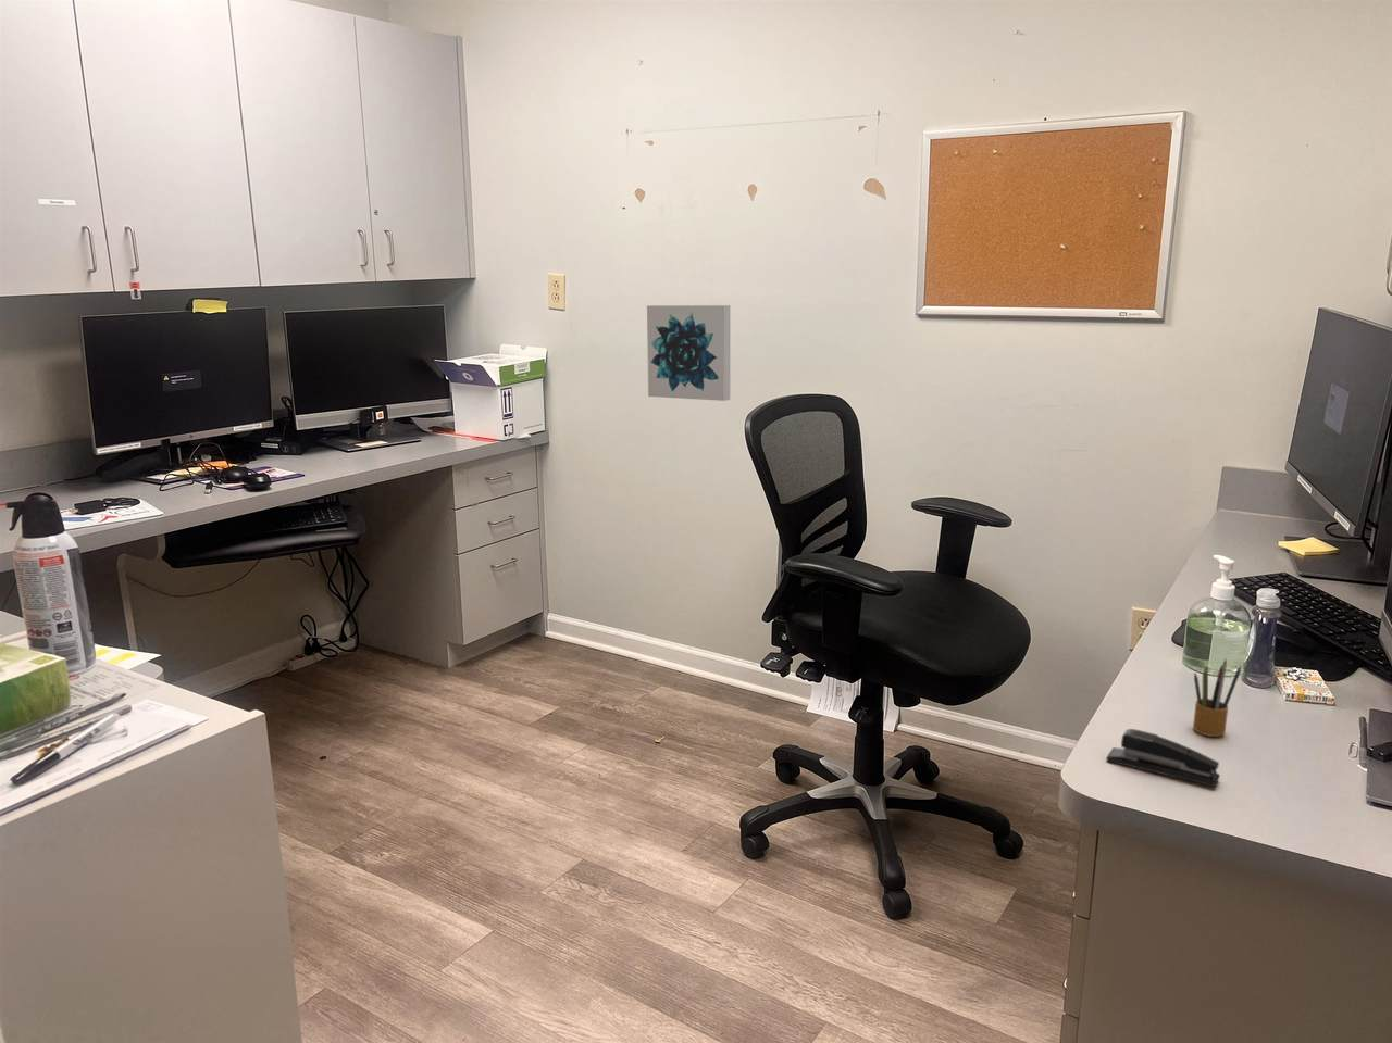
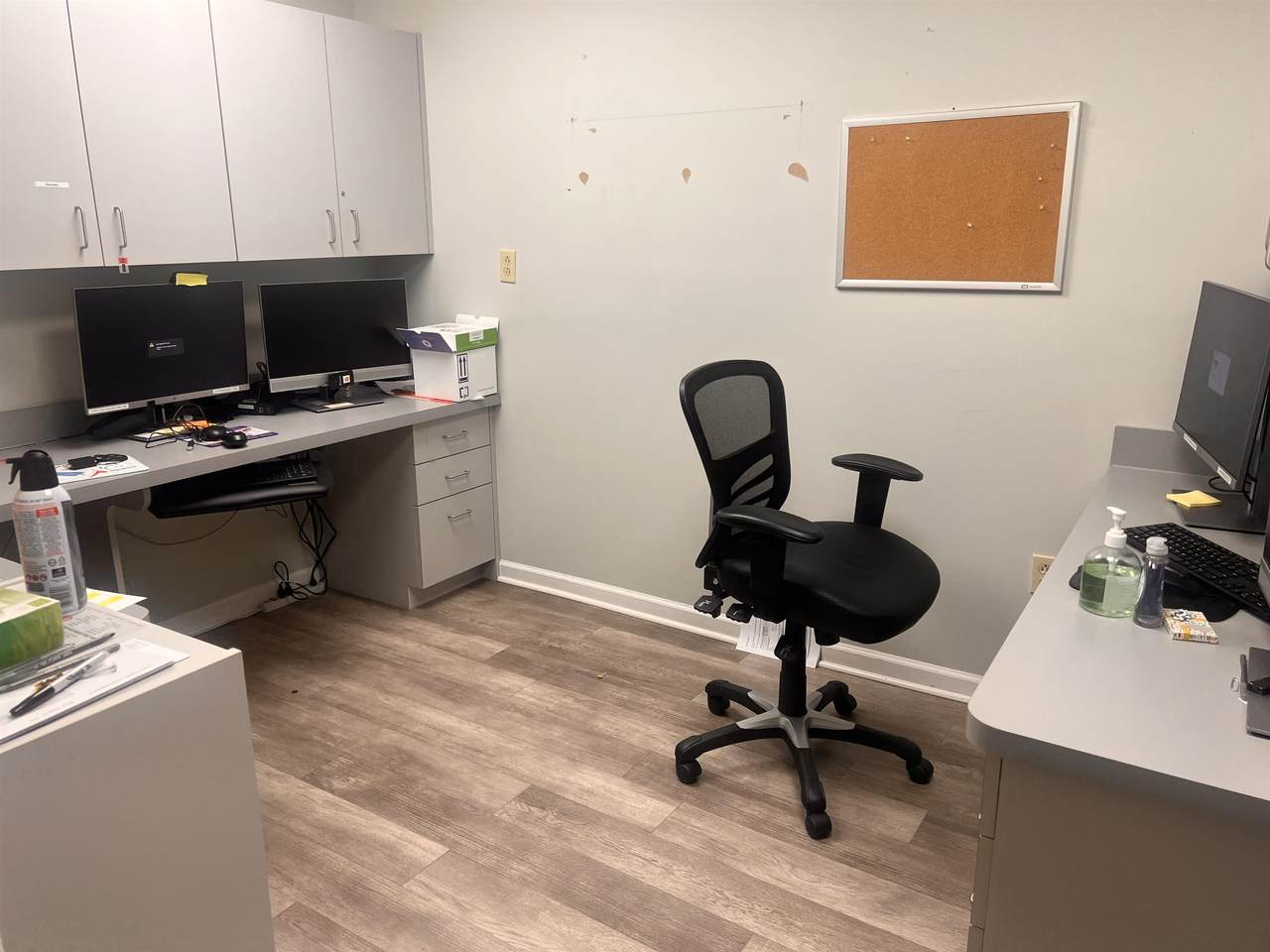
- stapler [1105,727,1221,788]
- pencil box [1191,658,1242,737]
- wall art [646,305,731,402]
